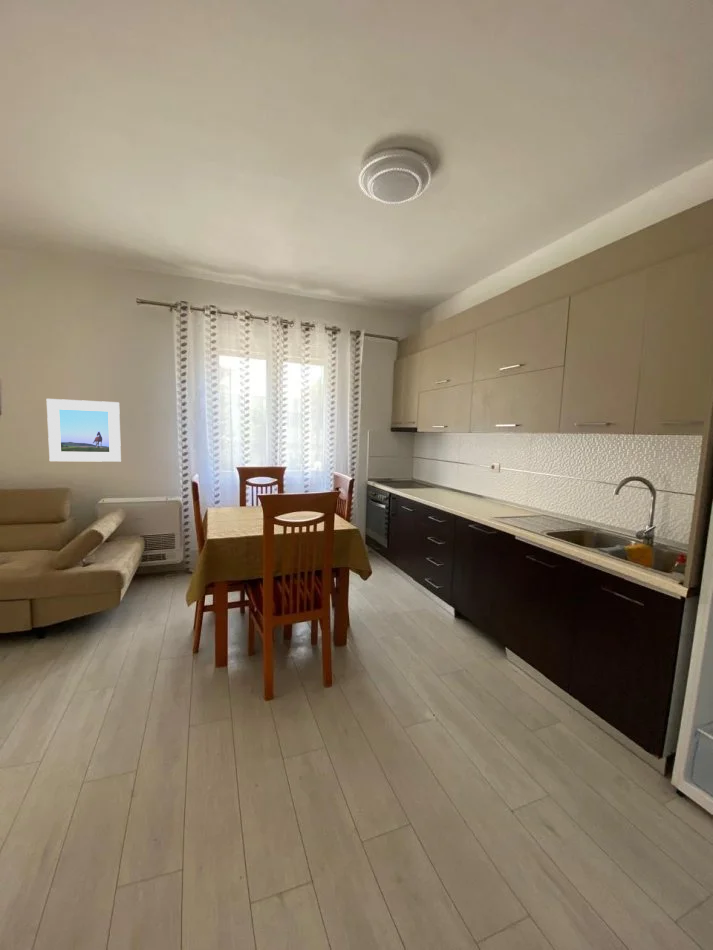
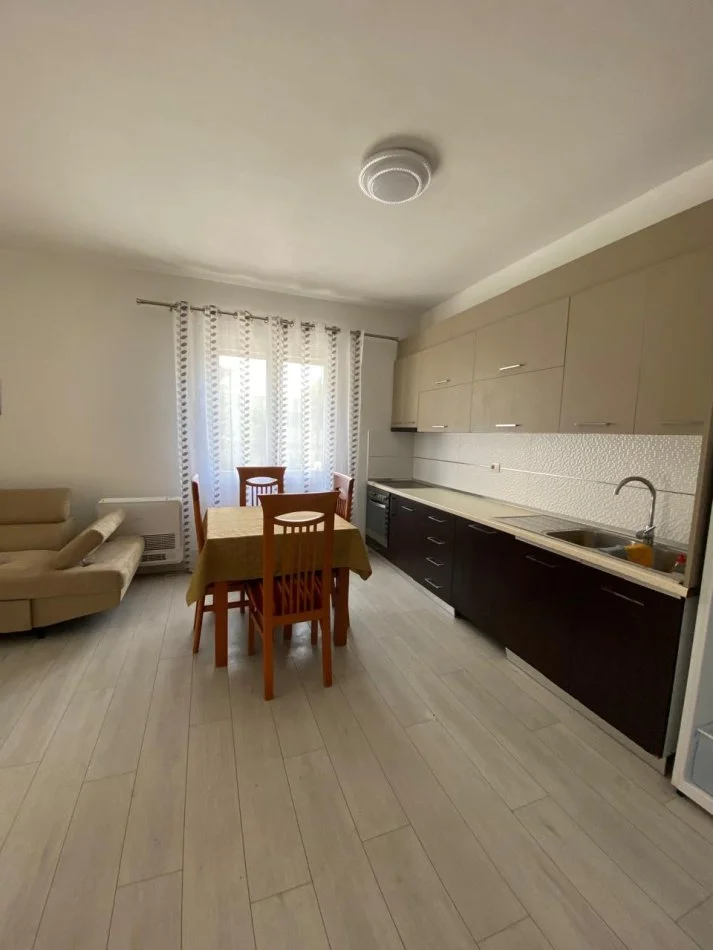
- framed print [46,398,122,463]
